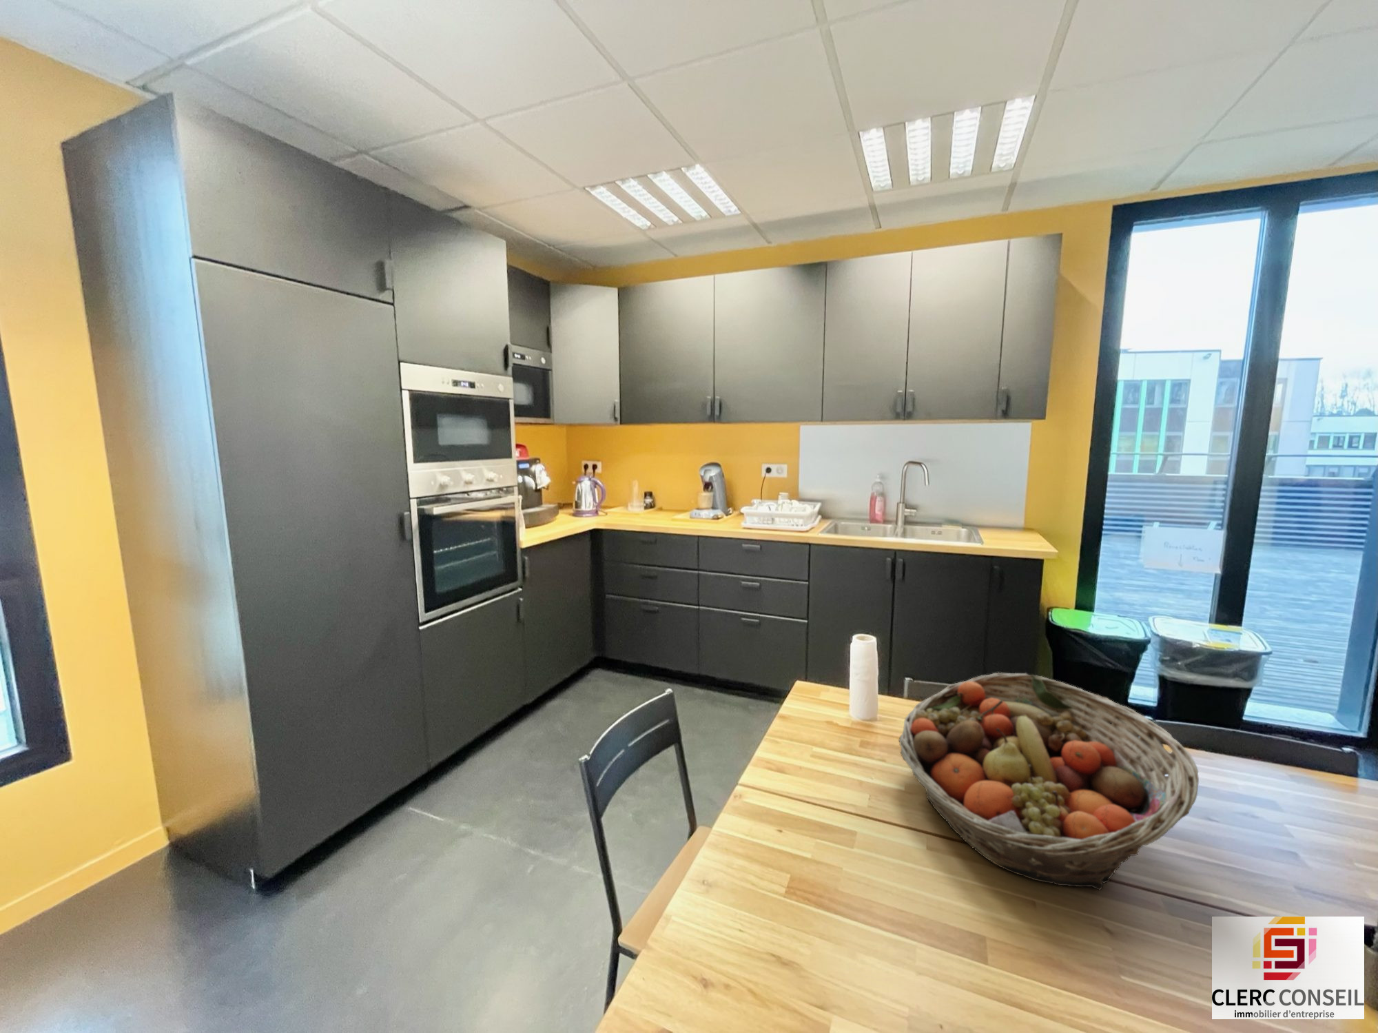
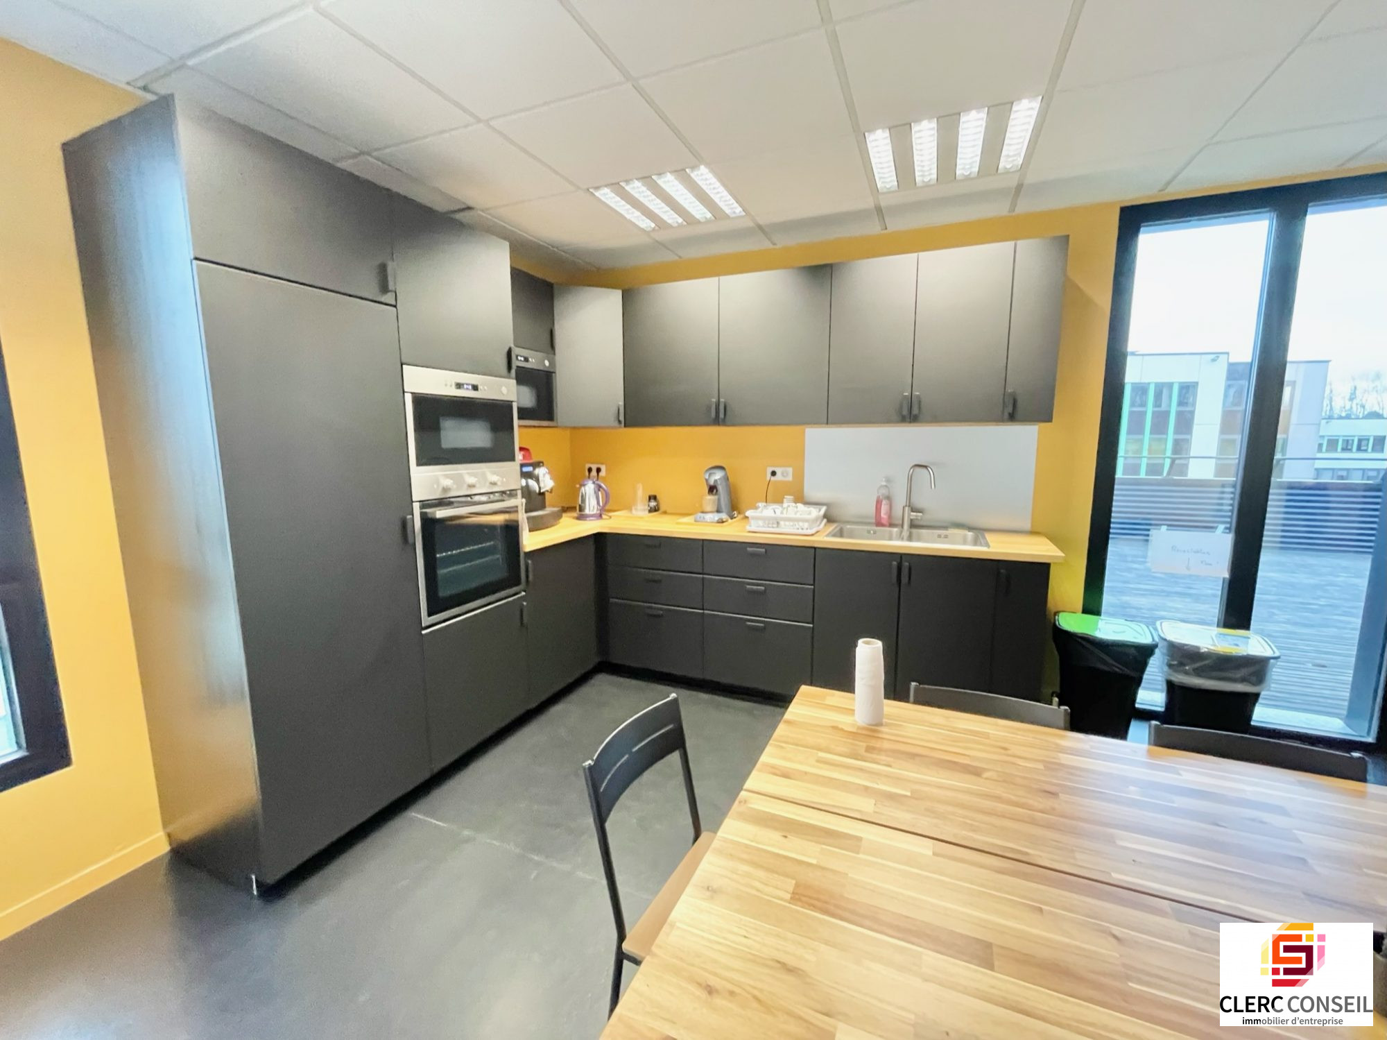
- fruit basket [898,672,1200,891]
